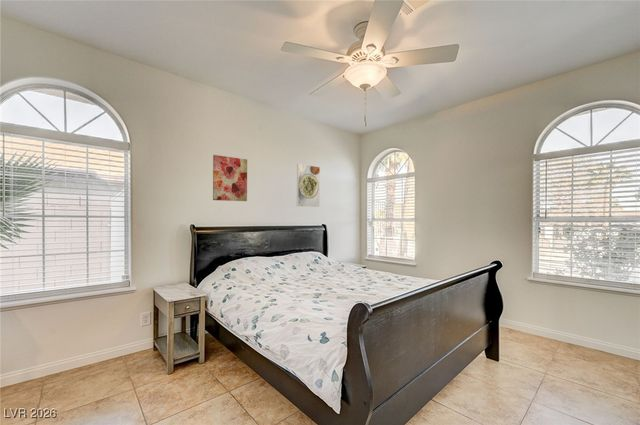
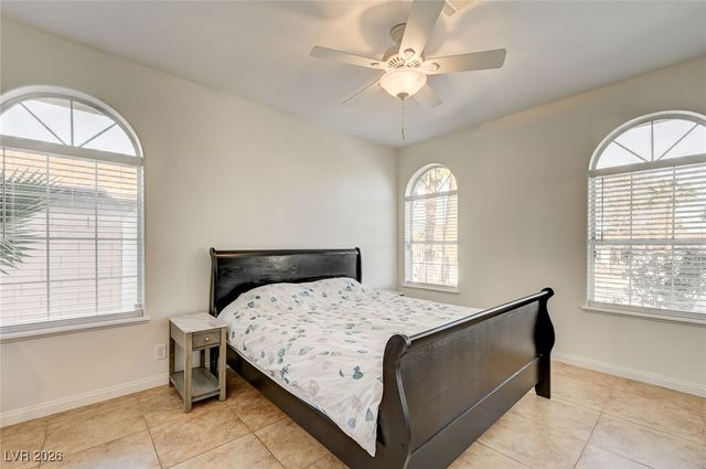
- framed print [296,163,321,208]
- wall art [212,154,248,202]
